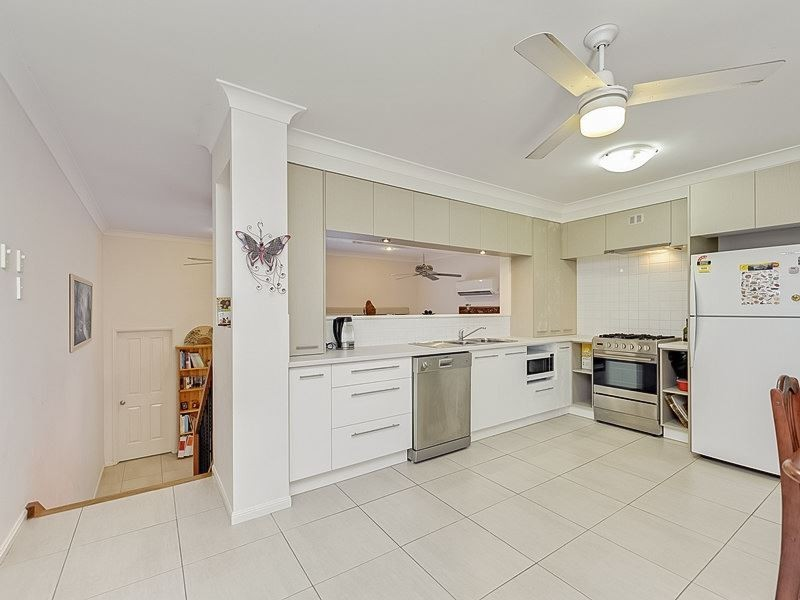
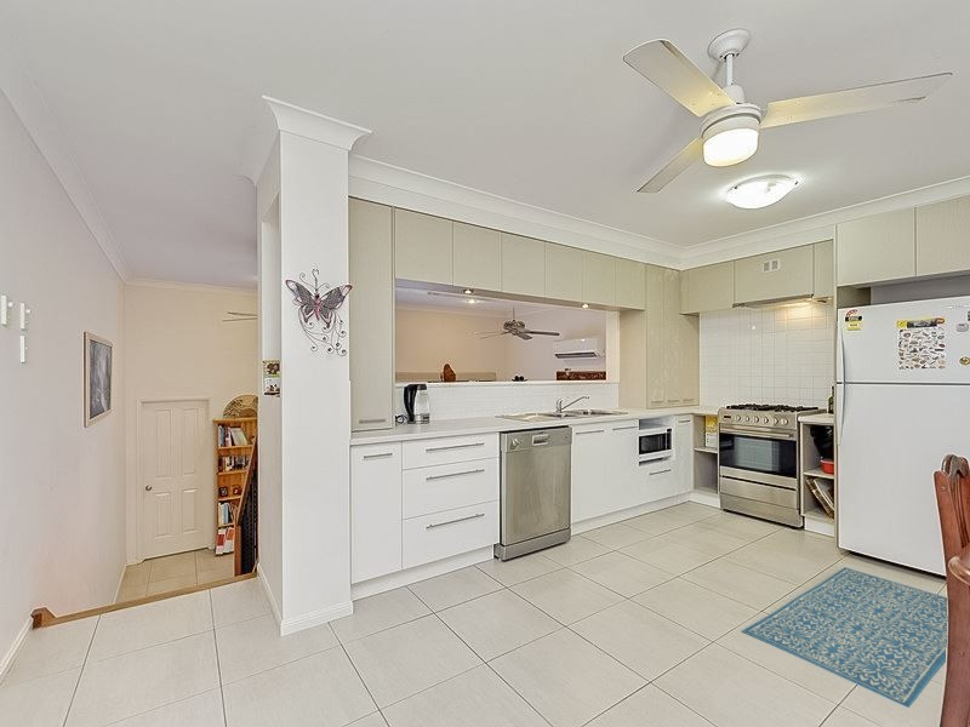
+ rug [741,566,948,709]
